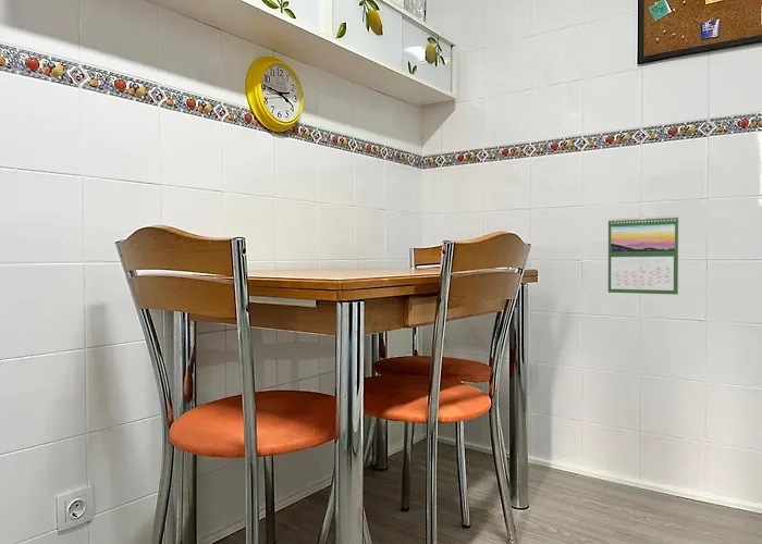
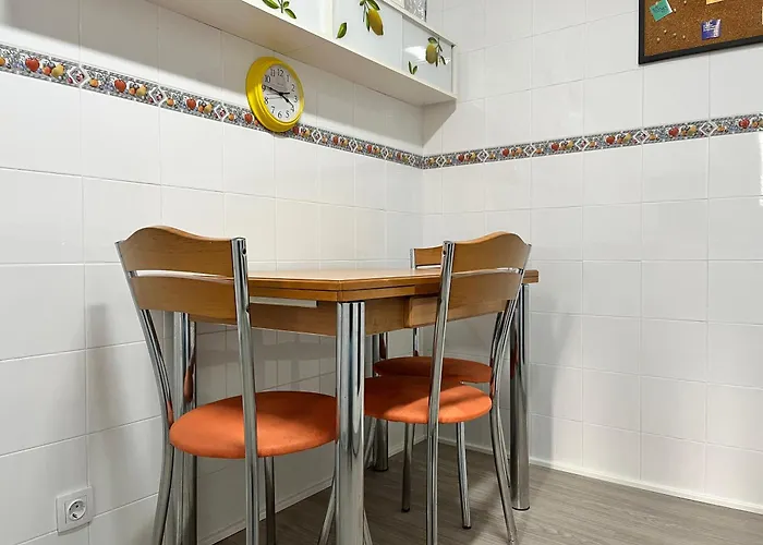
- calendar [607,214,679,296]
